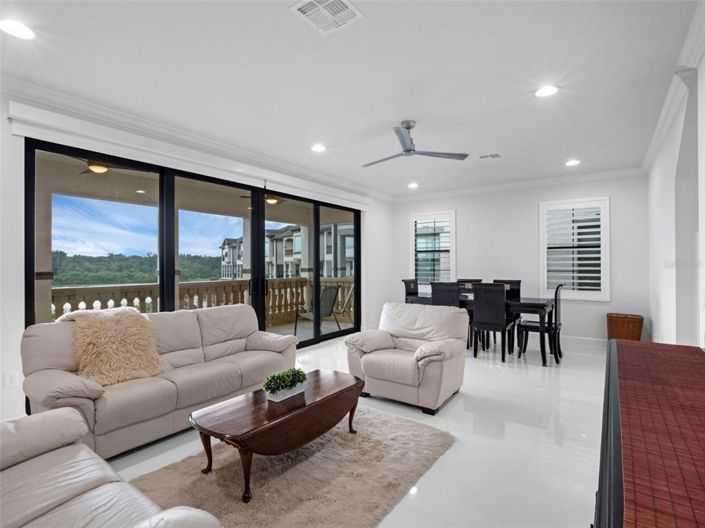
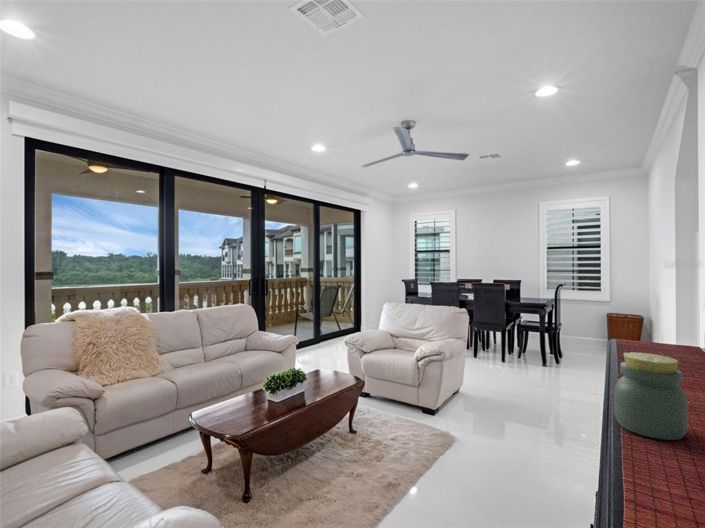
+ jar [613,351,689,441]
